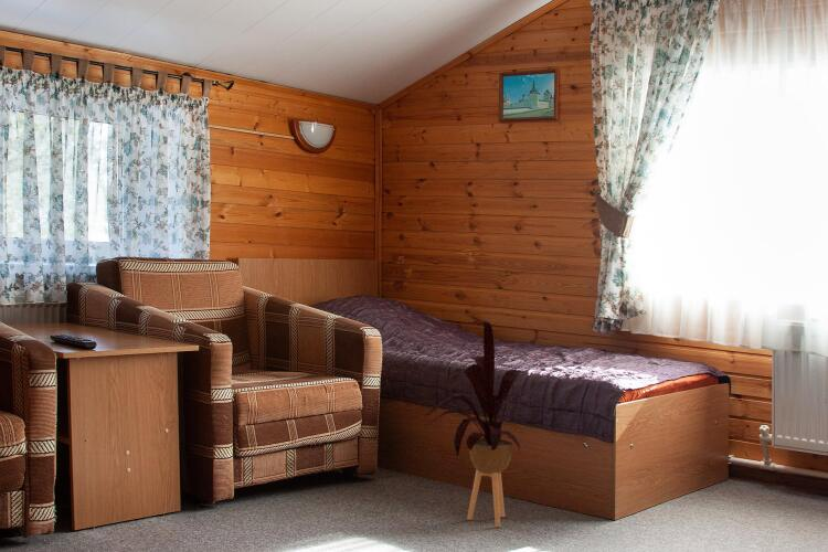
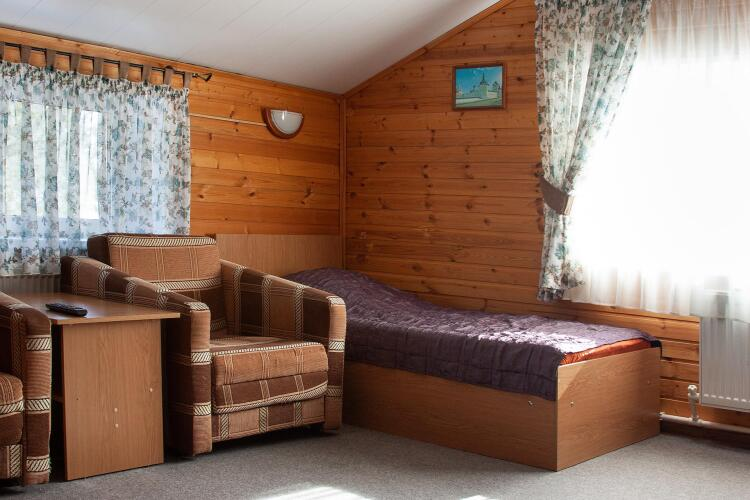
- house plant [424,320,523,528]
